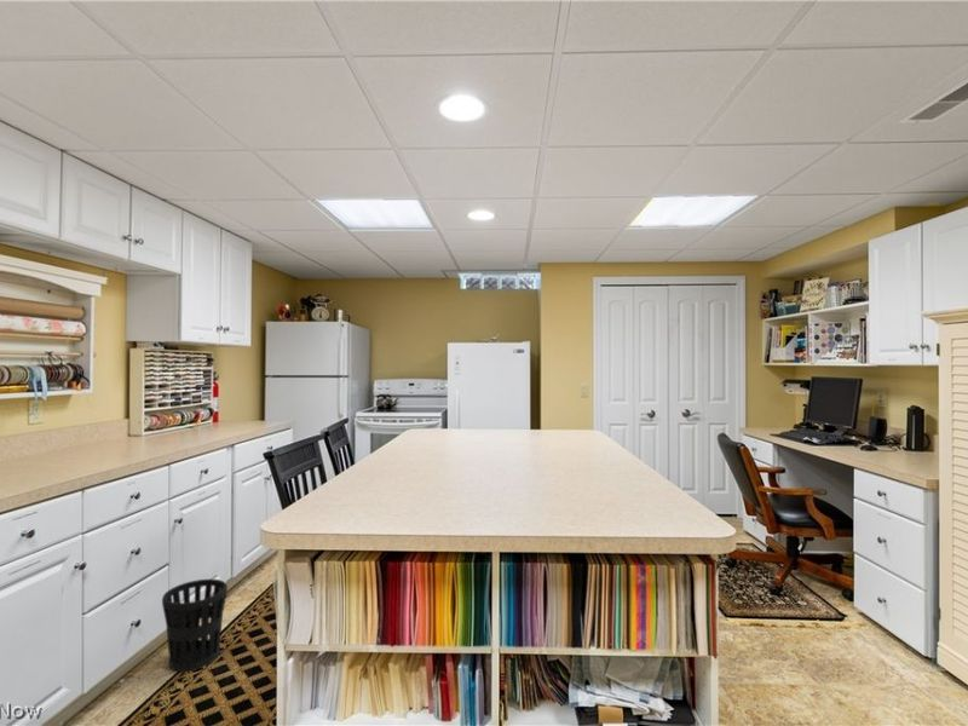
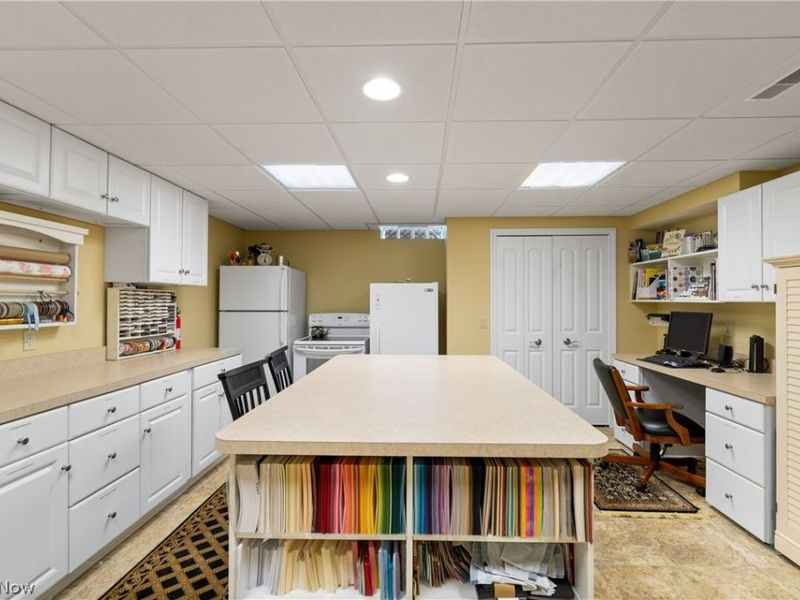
- wastebasket [161,578,229,673]
